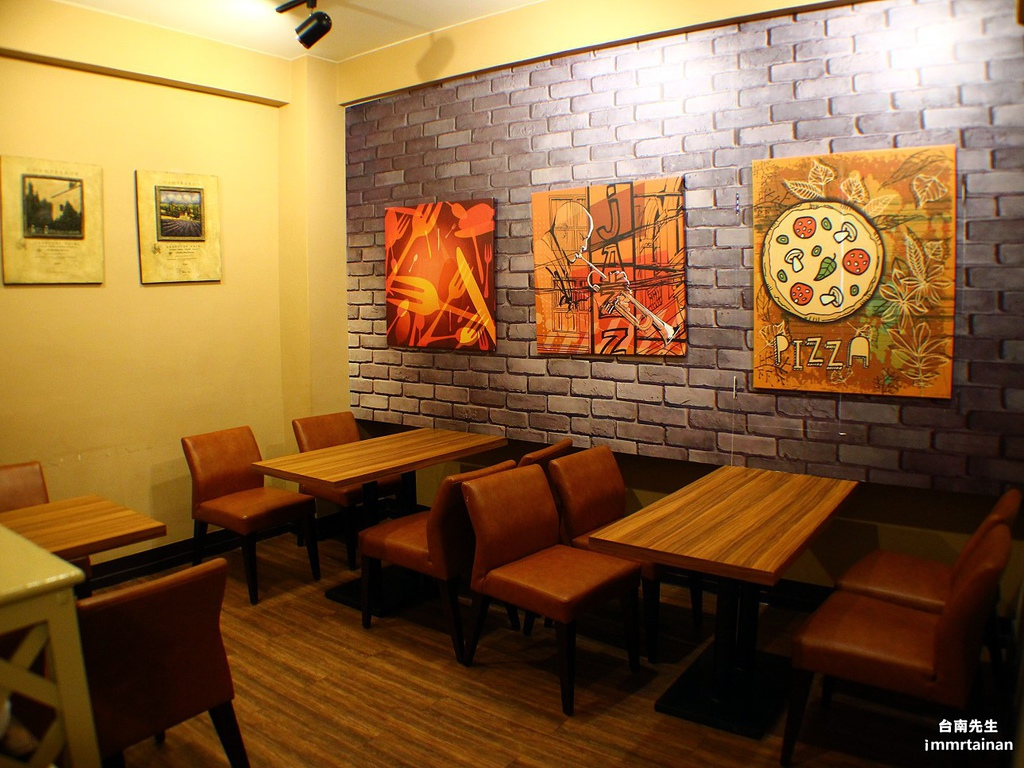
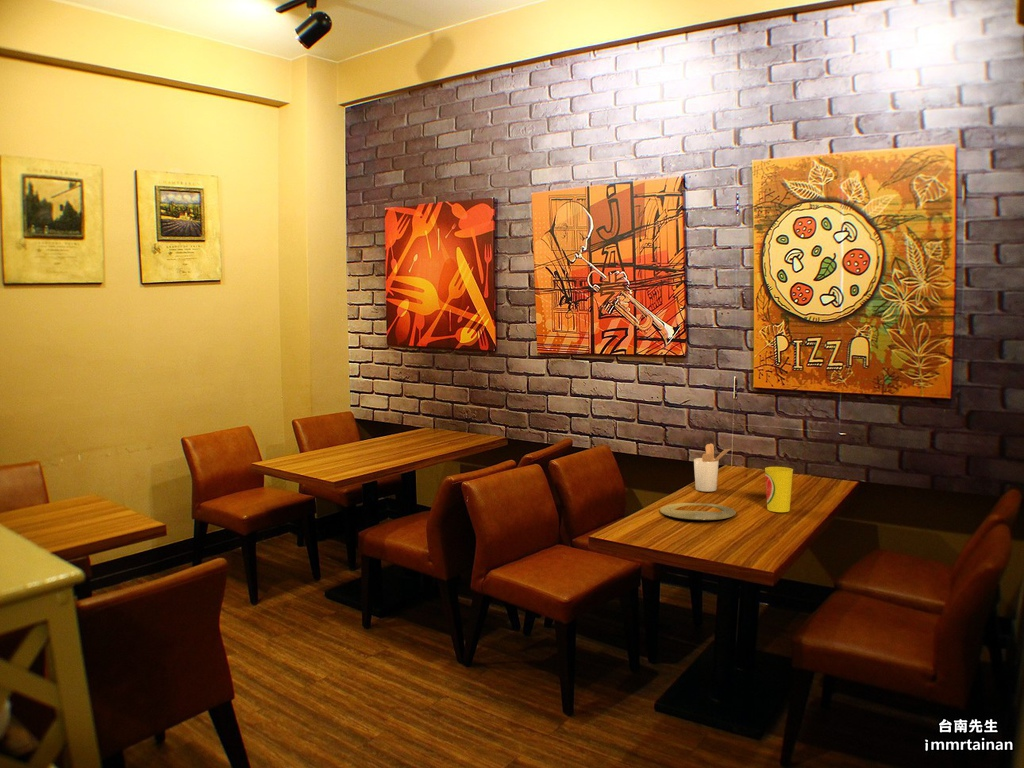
+ utensil holder [693,443,733,493]
+ cup [764,466,794,513]
+ plate [659,502,737,521]
